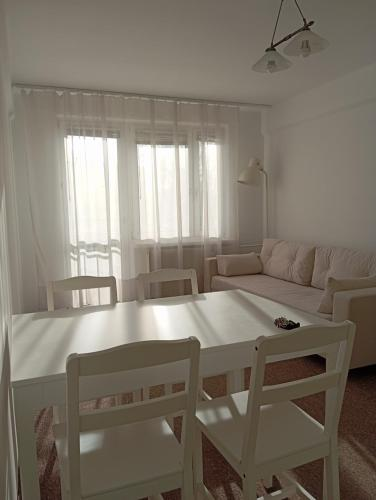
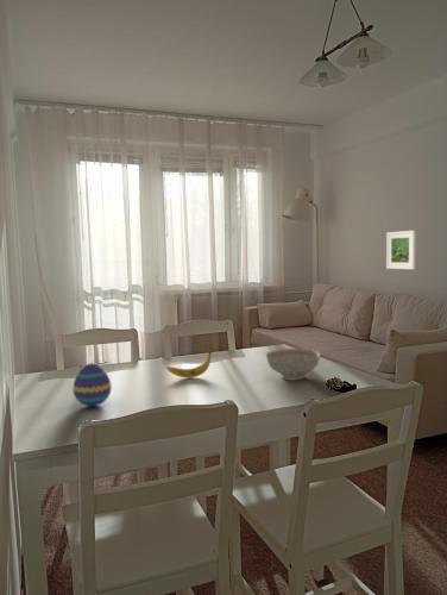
+ decorative egg [71,362,113,407]
+ decorative bowl [265,347,321,382]
+ banana [165,351,213,378]
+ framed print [385,230,416,270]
